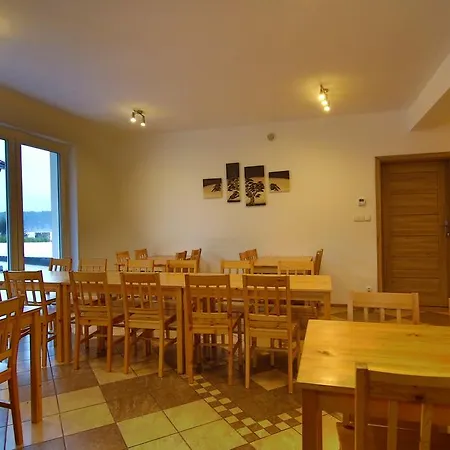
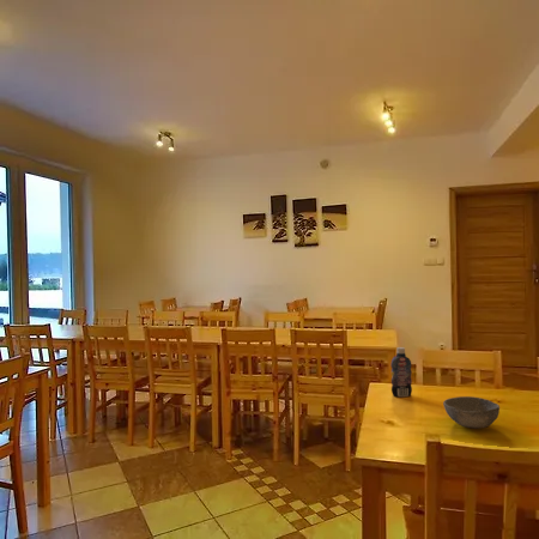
+ bottle [390,346,413,398]
+ bowl [442,395,501,430]
